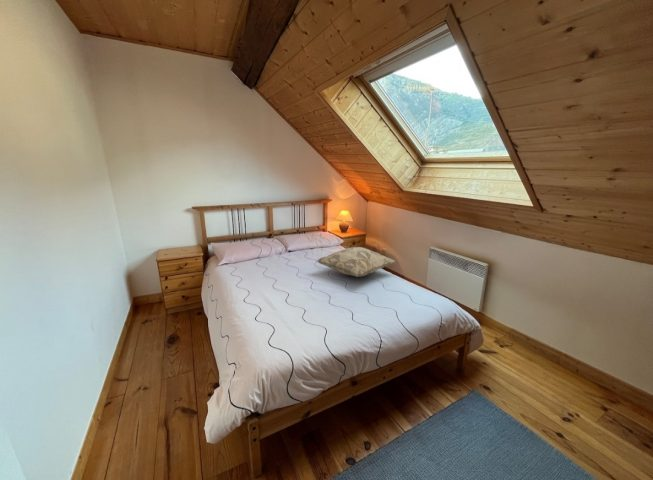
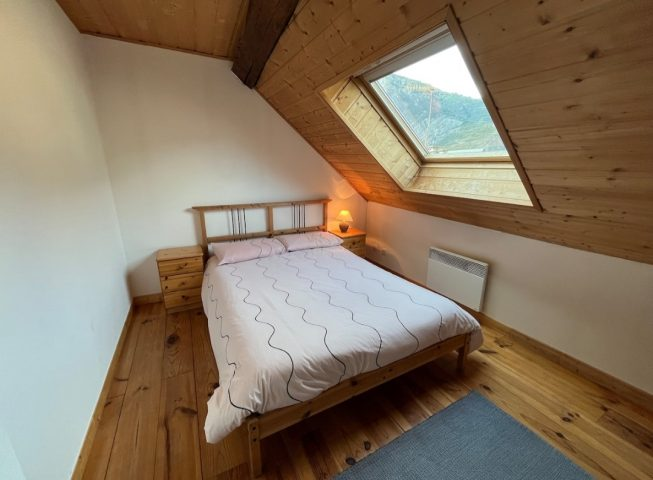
- decorative pillow [316,246,397,278]
